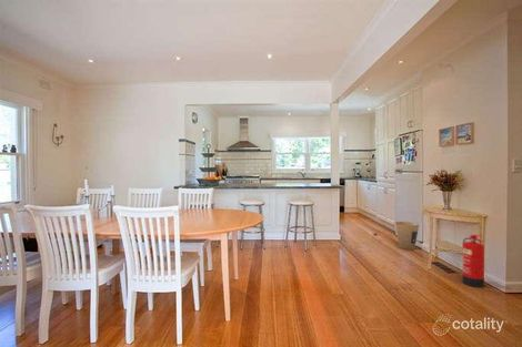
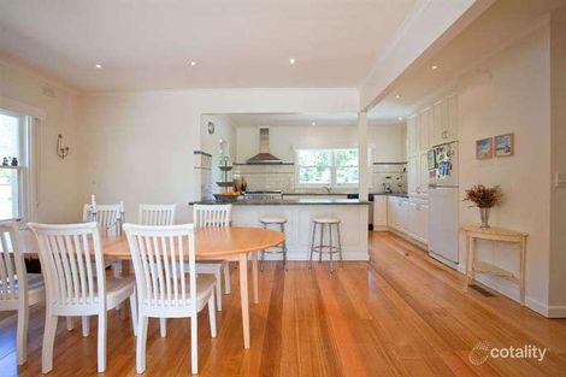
- fire extinguisher [461,234,485,288]
- trash can [394,221,420,251]
